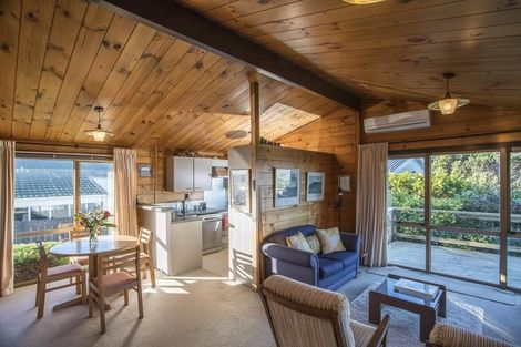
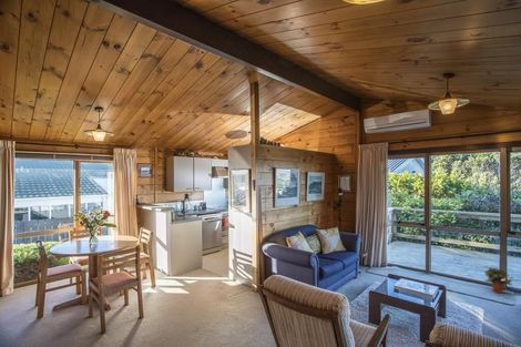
+ potted plant [482,267,514,295]
